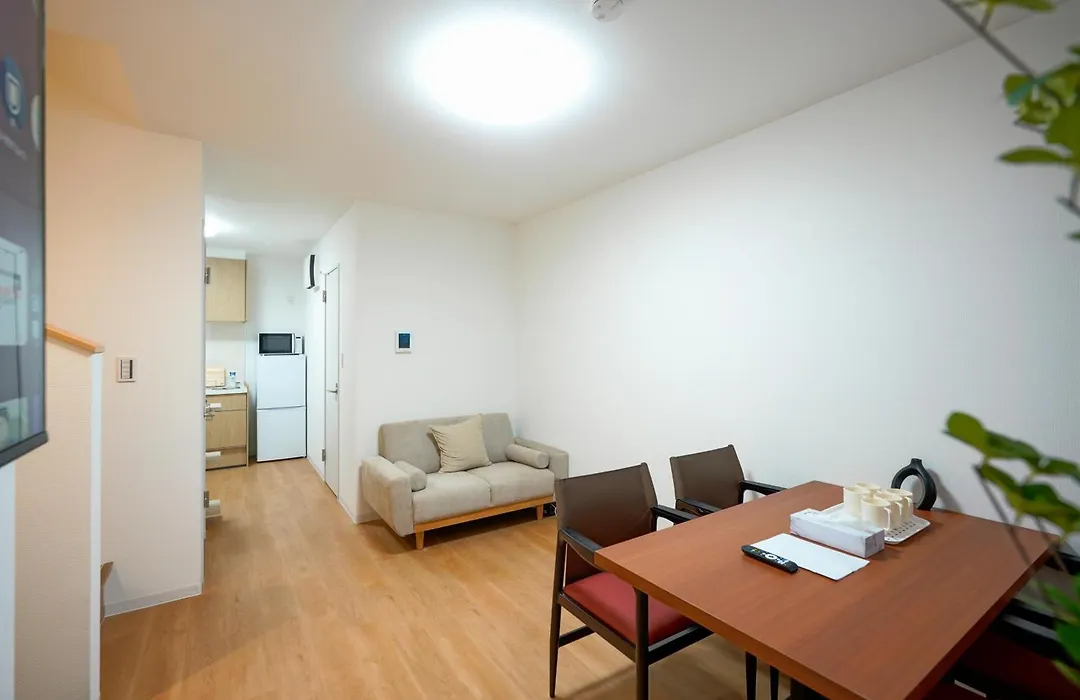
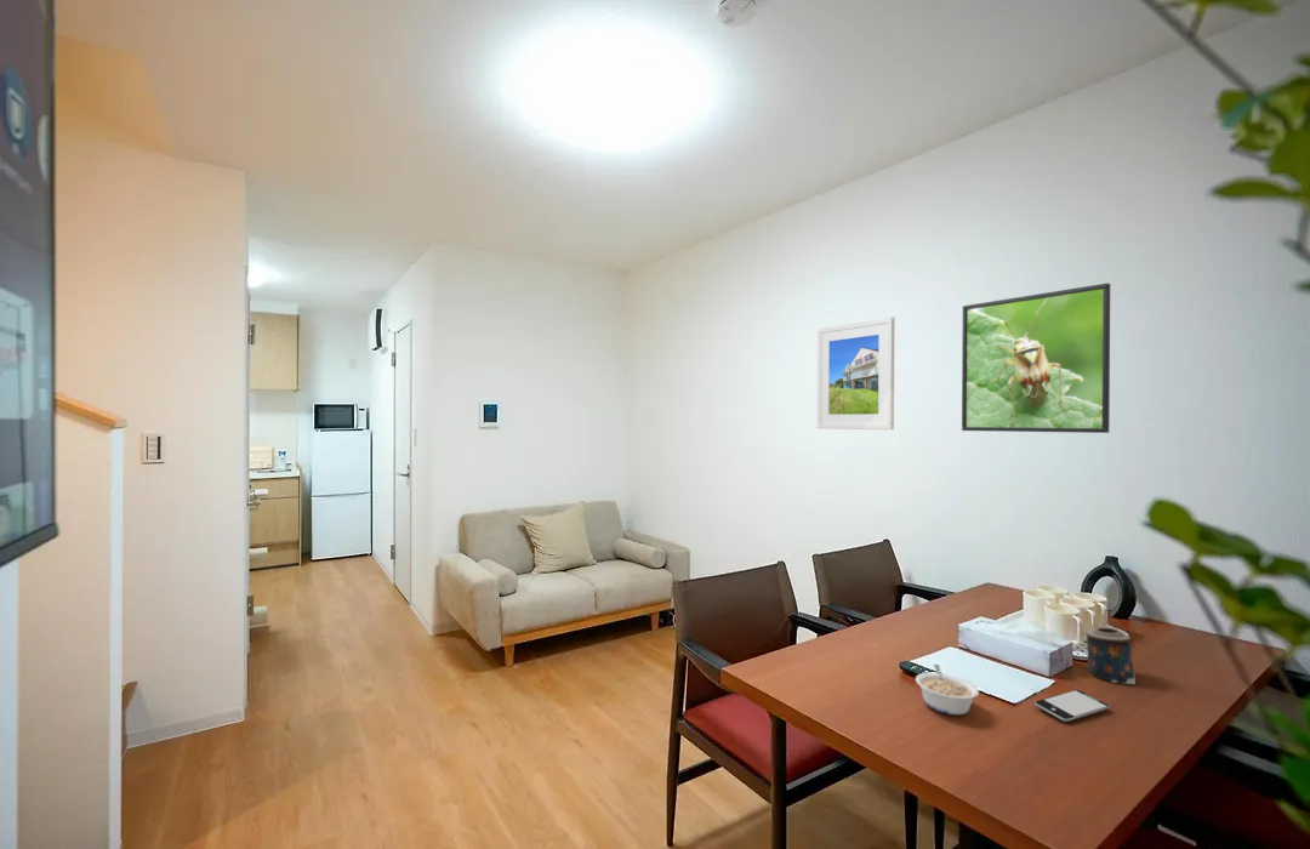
+ legume [915,663,980,716]
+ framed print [816,315,895,431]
+ candle [1086,627,1137,685]
+ smartphone [1033,689,1110,723]
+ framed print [961,283,1111,434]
